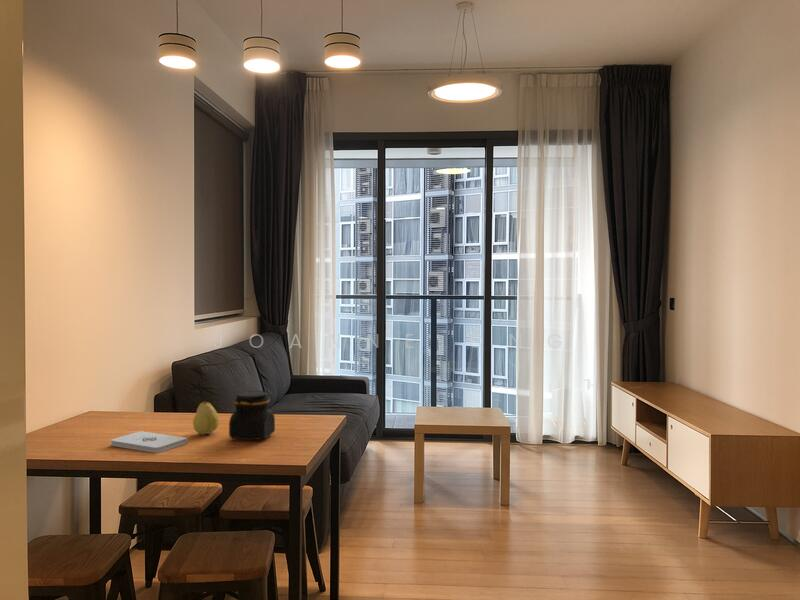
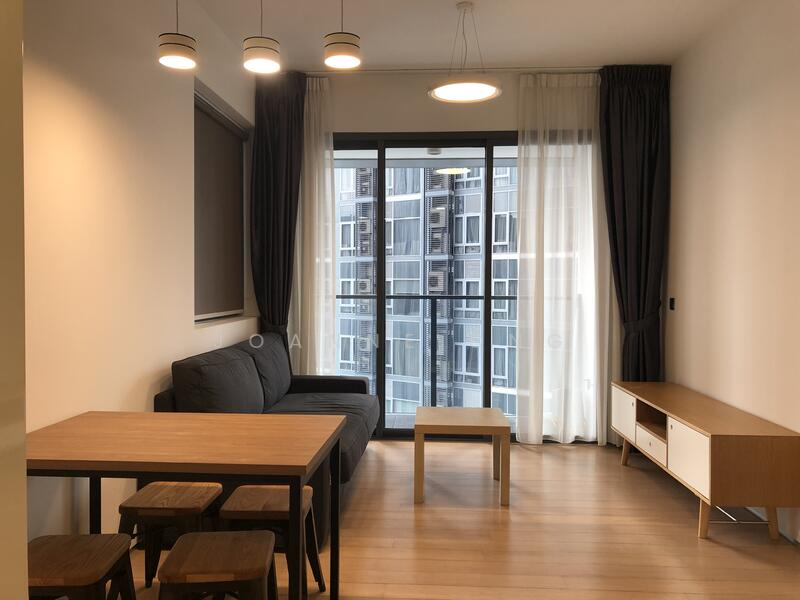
- notepad [110,430,188,454]
- jar [228,390,276,441]
- fruit [192,399,220,436]
